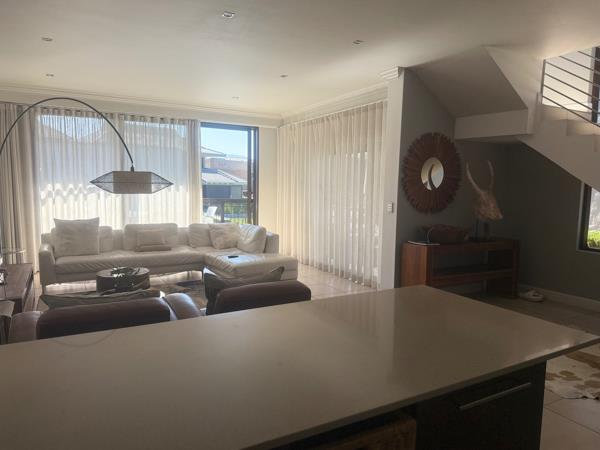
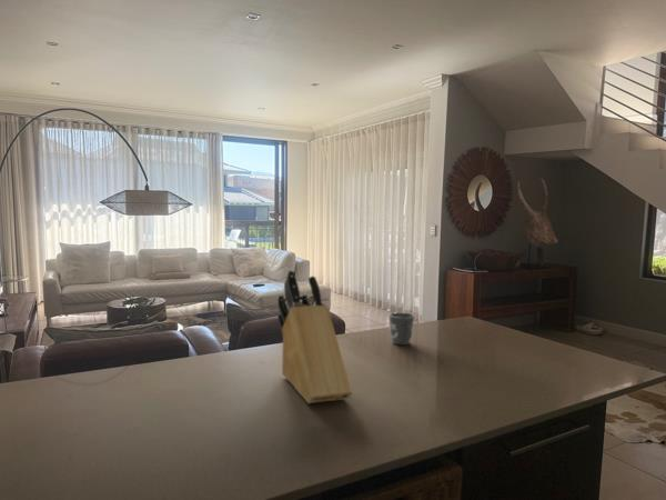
+ knife block [276,269,353,404]
+ mug [387,311,415,346]
